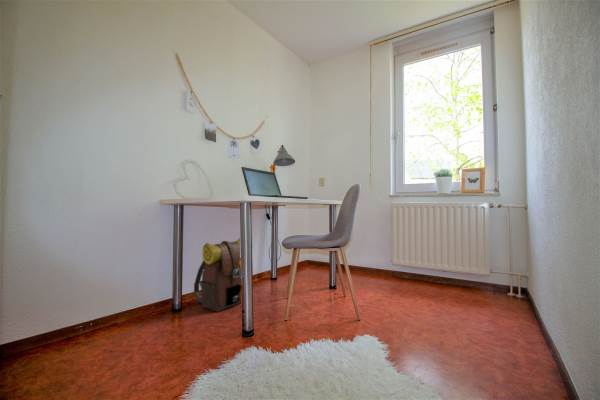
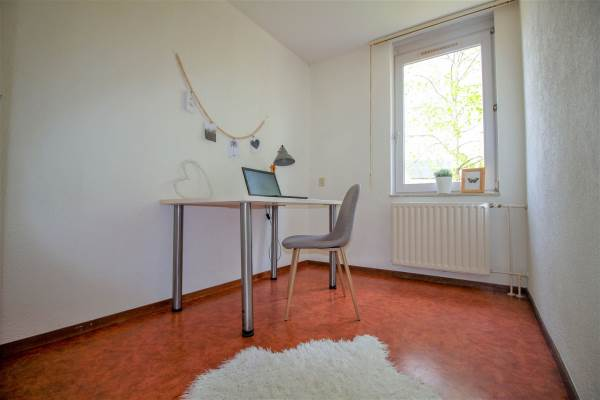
- backpack [193,237,242,313]
